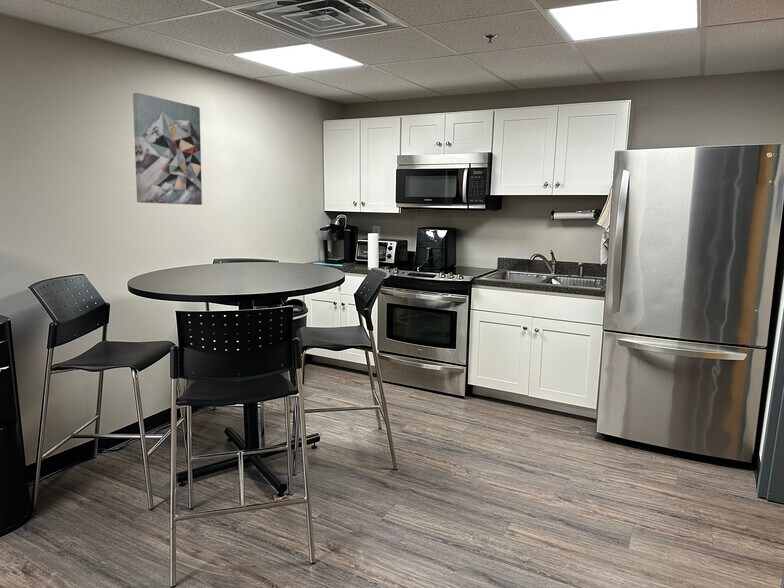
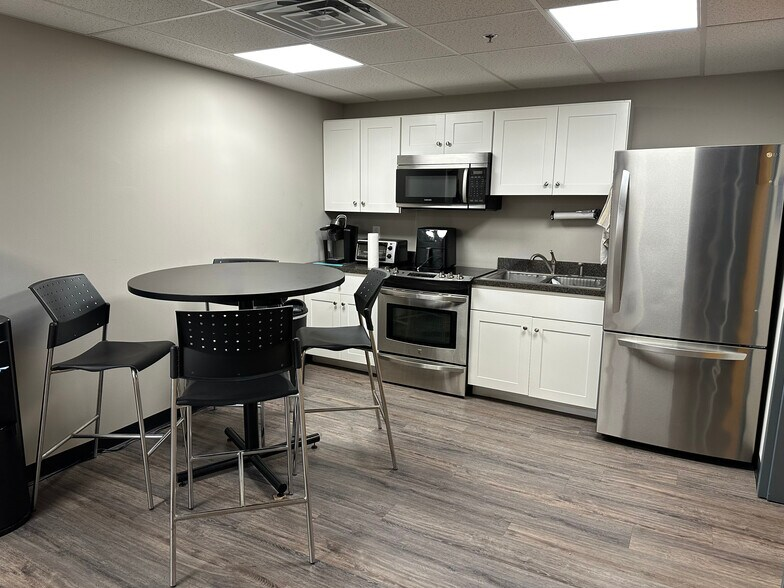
- wall art [132,92,203,206]
